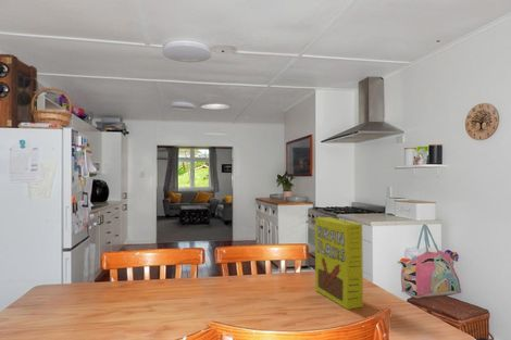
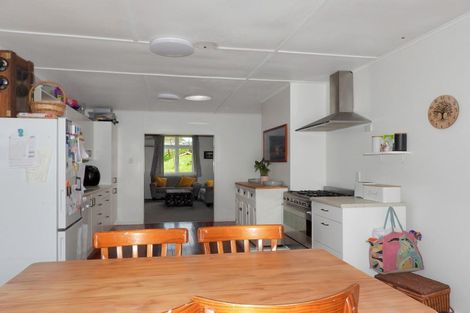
- cereal box [314,216,364,311]
